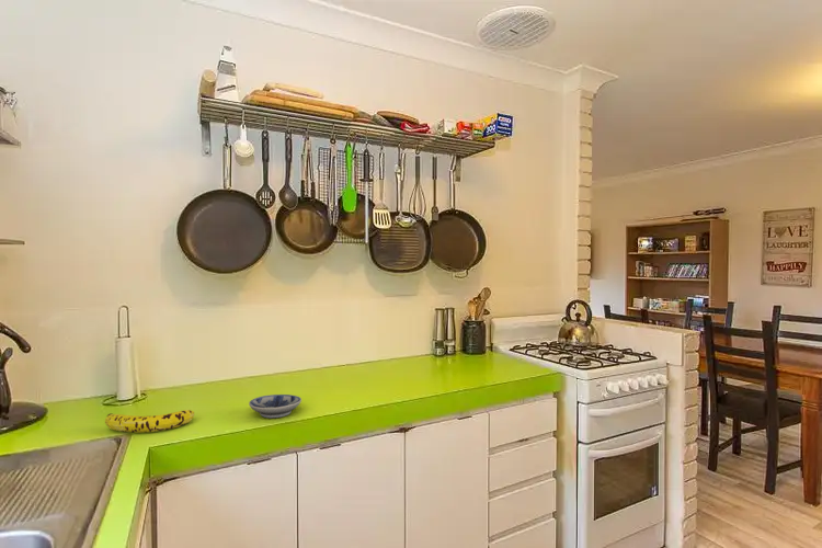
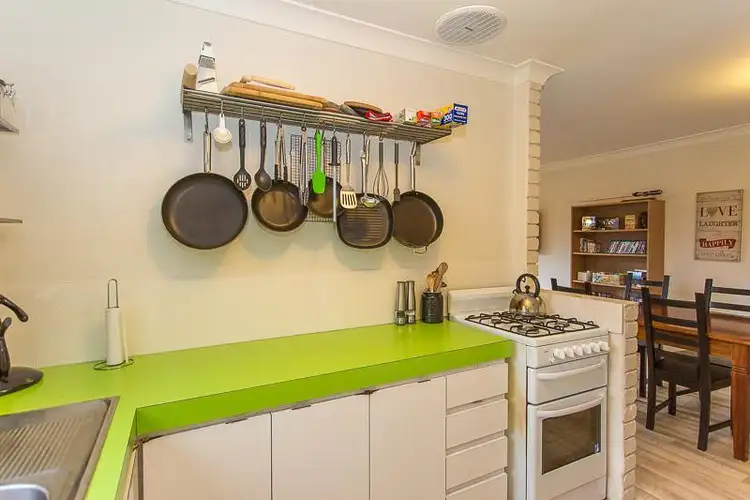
- bowl [248,393,302,419]
- fruit [104,409,195,434]
